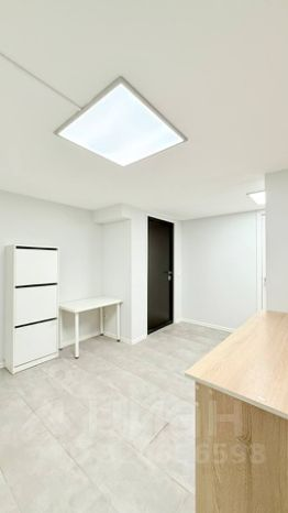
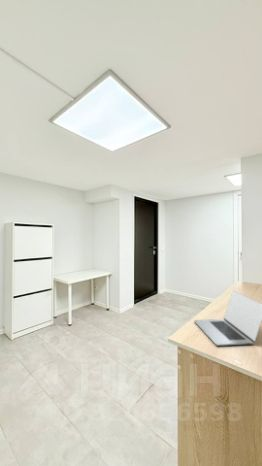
+ laptop [193,290,262,347]
